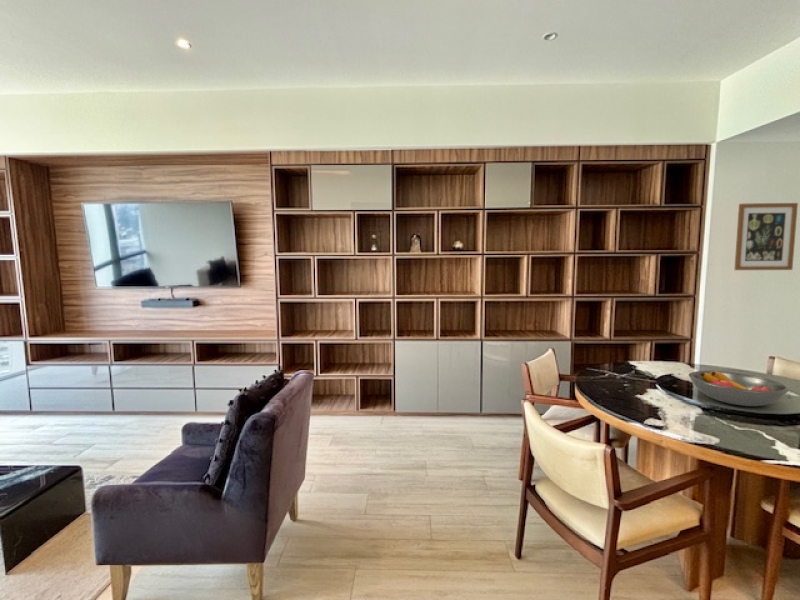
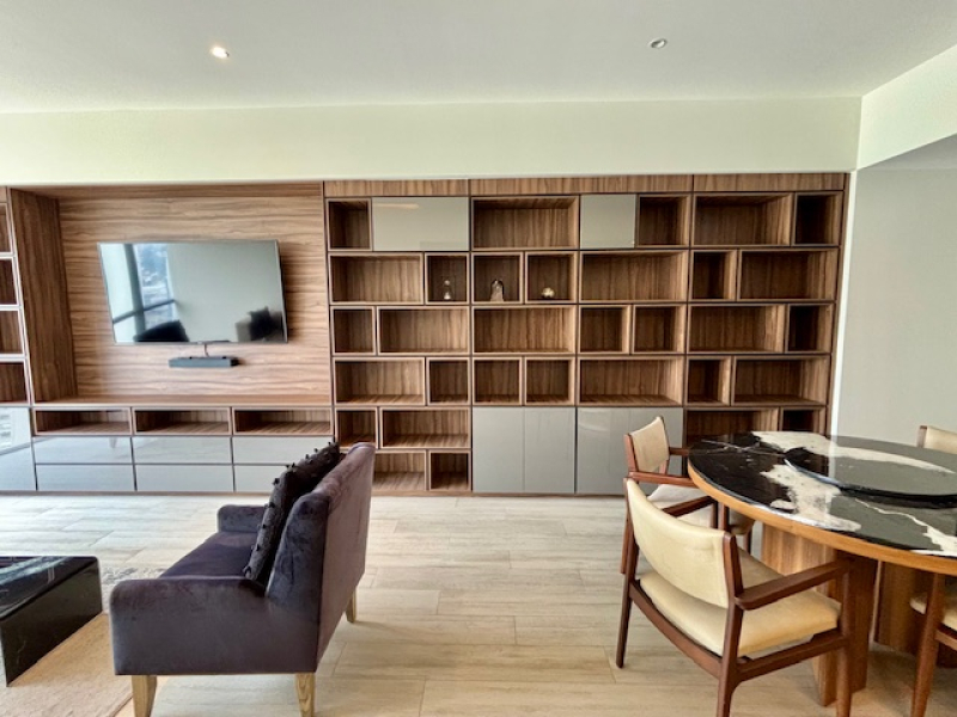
- wall art [734,202,799,271]
- fruit bowl [688,370,790,407]
